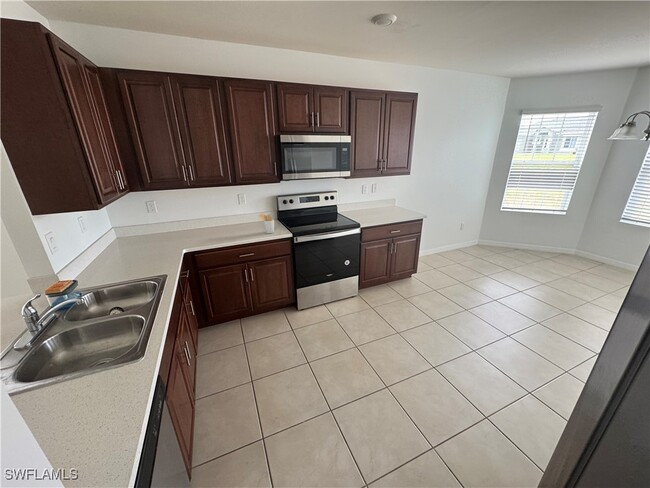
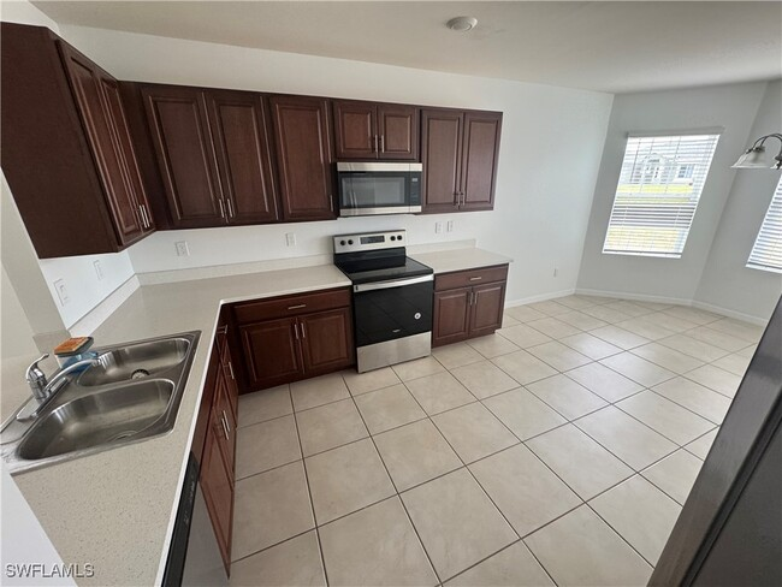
- utensil holder [257,213,275,234]
